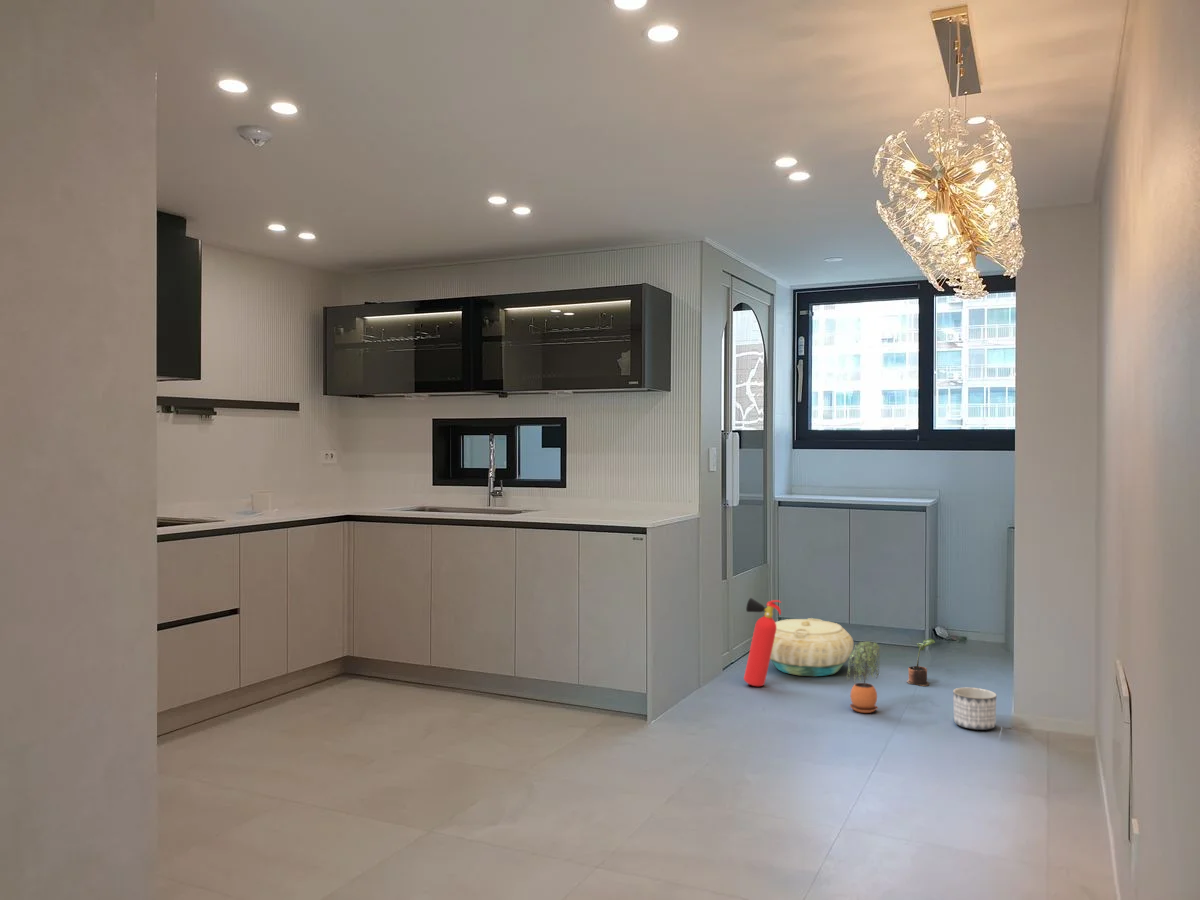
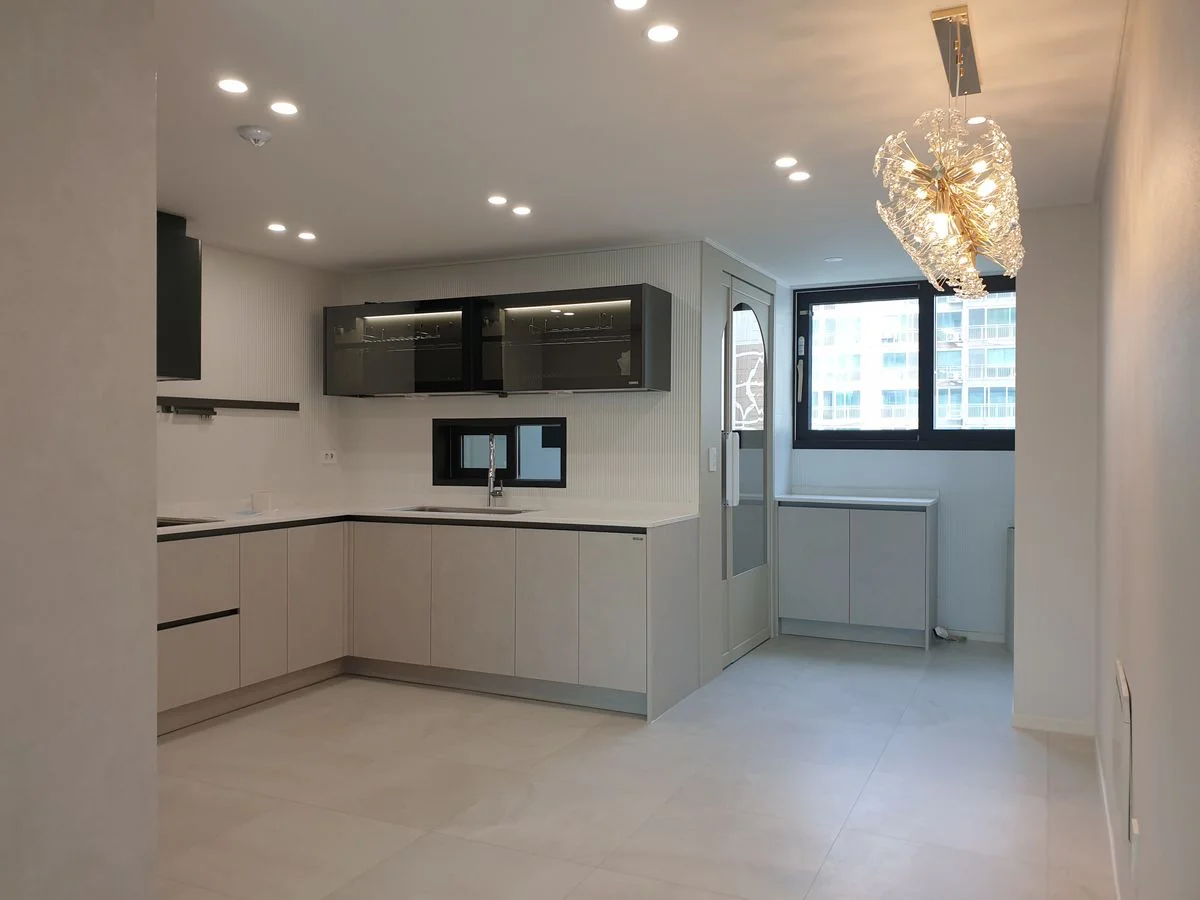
- planter [952,687,997,731]
- potted plant [846,640,881,714]
- potted plant [906,638,936,687]
- basket [770,617,854,677]
- fire extinguisher [743,597,782,687]
